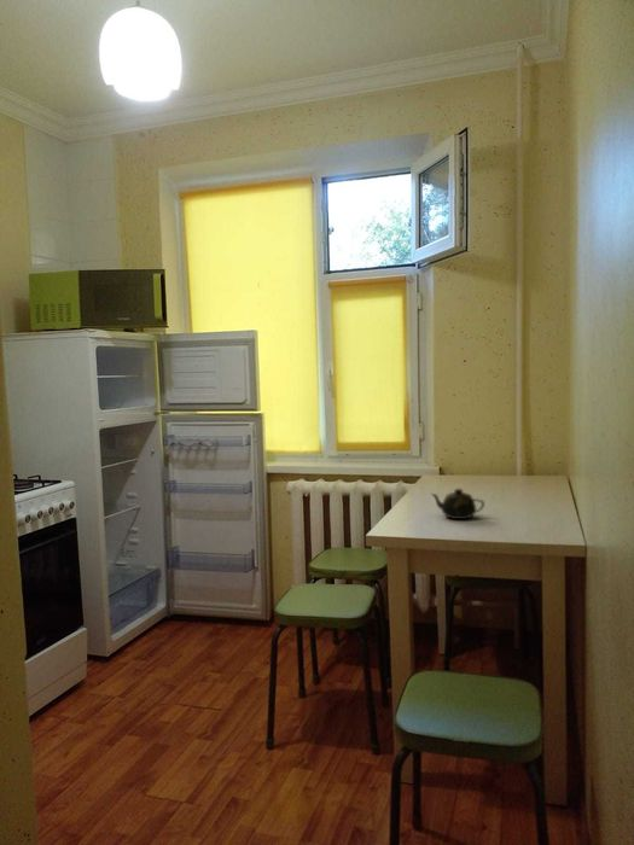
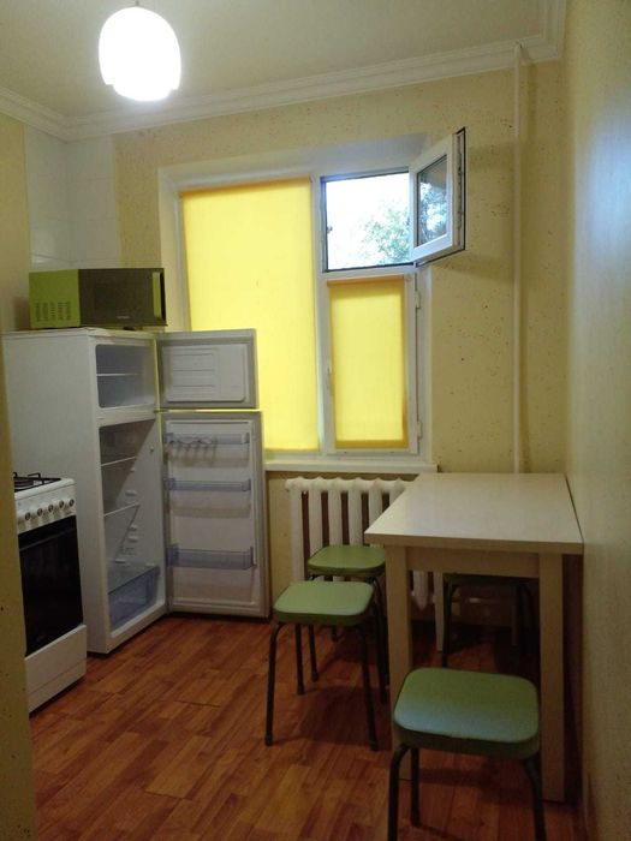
- teapot [430,488,485,520]
